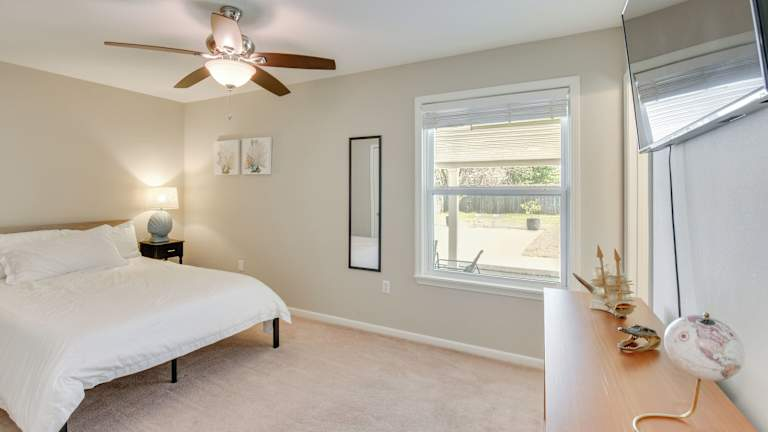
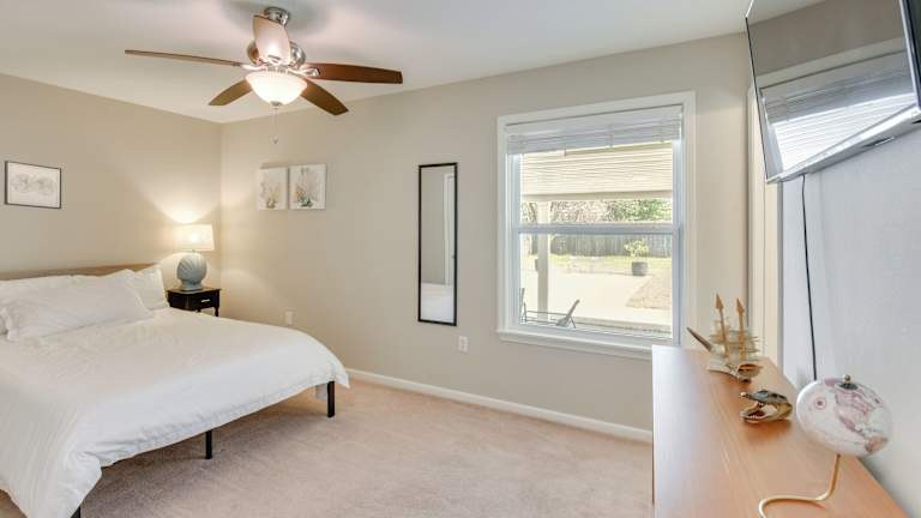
+ wall art [2,159,62,210]
